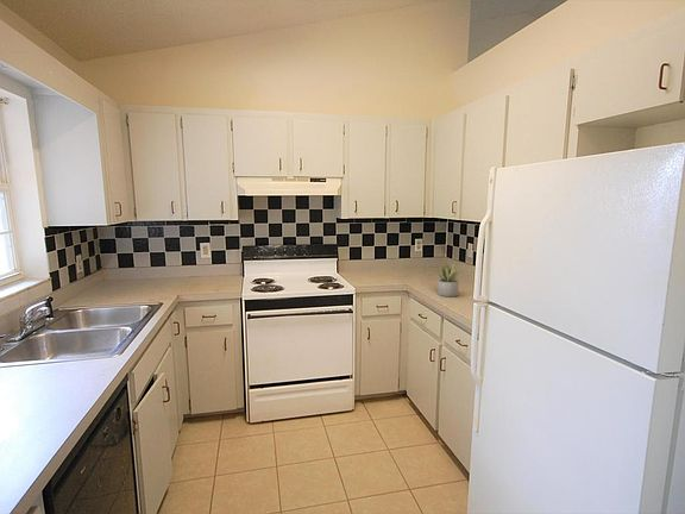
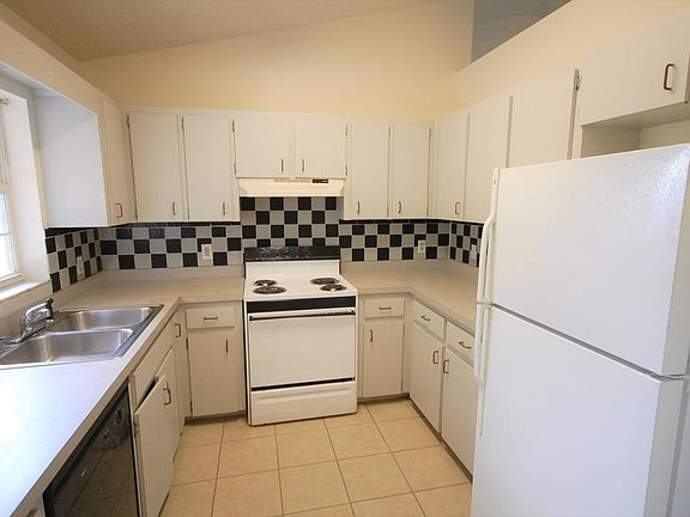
- succulent plant [436,262,460,297]
